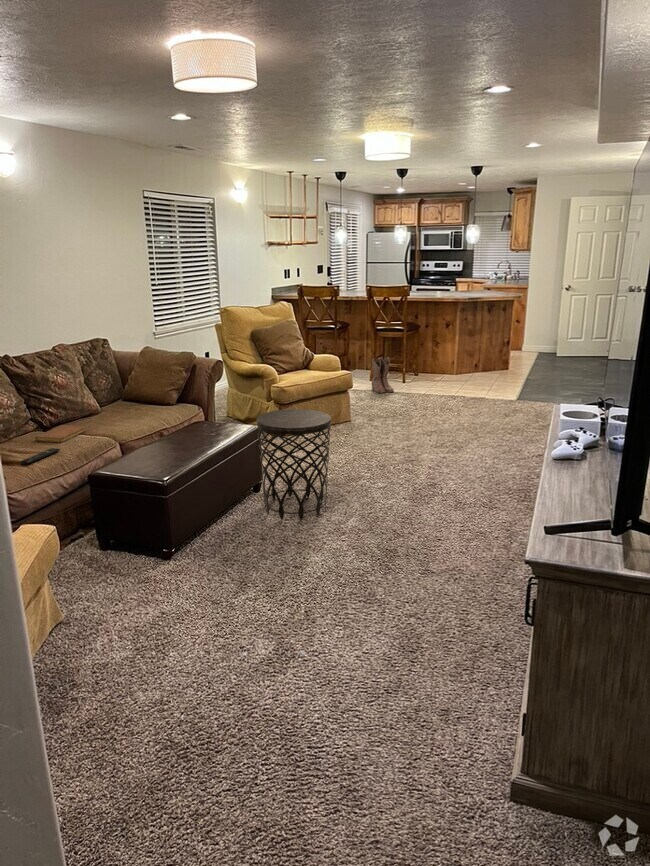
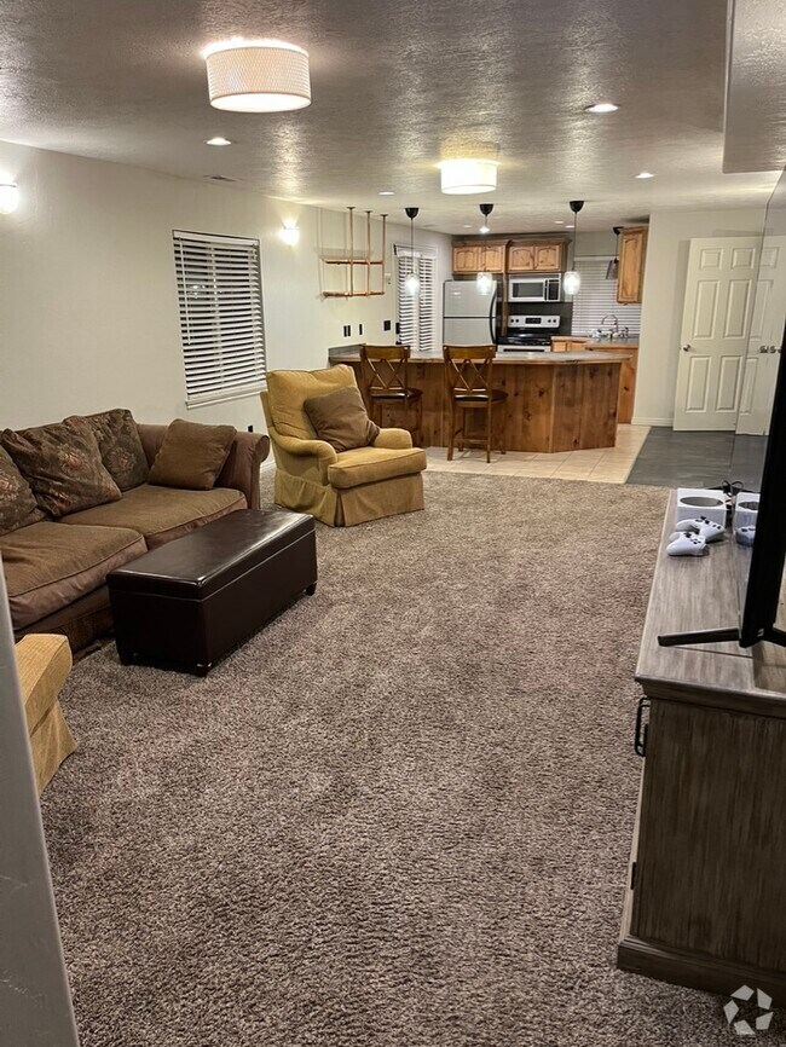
- boots [371,356,395,394]
- remote control [19,447,61,466]
- notebook [35,424,87,443]
- side table [256,408,332,521]
